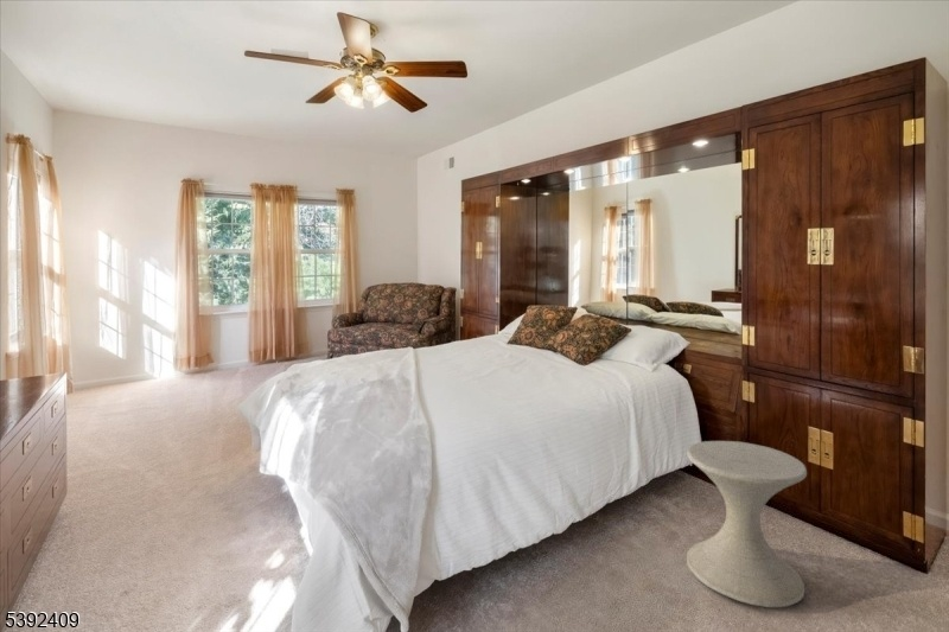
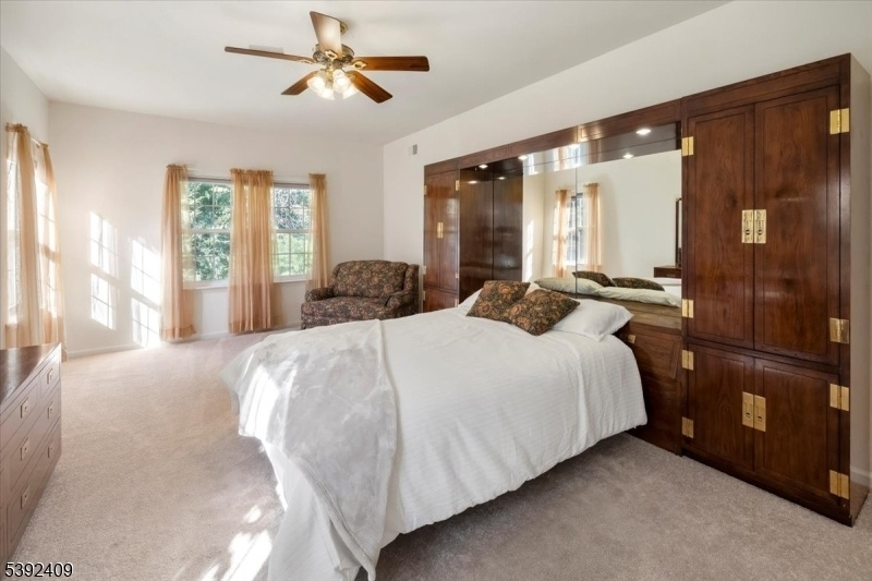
- side table [686,440,808,608]
